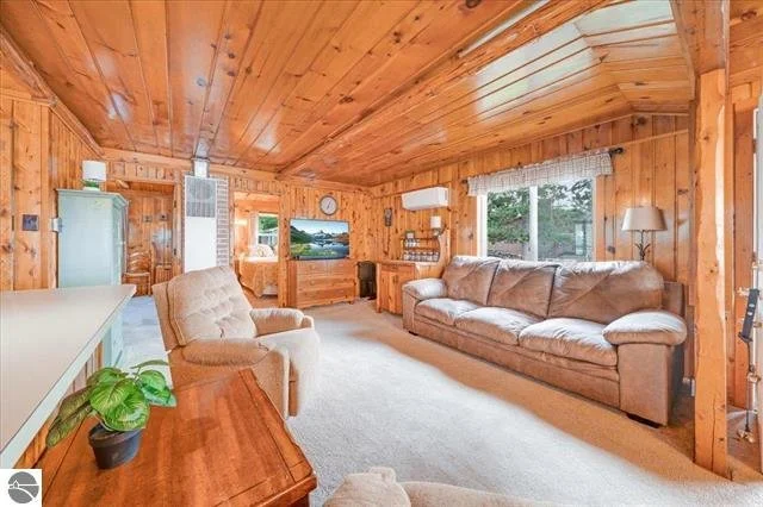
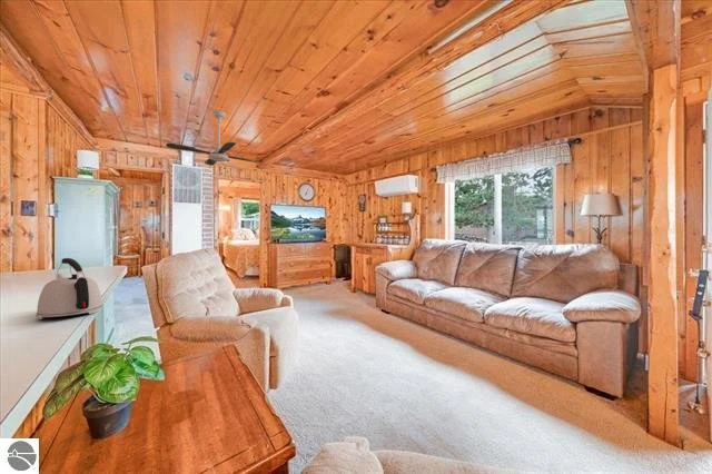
+ kettle [36,257,103,320]
+ ceiling fan [165,109,264,167]
